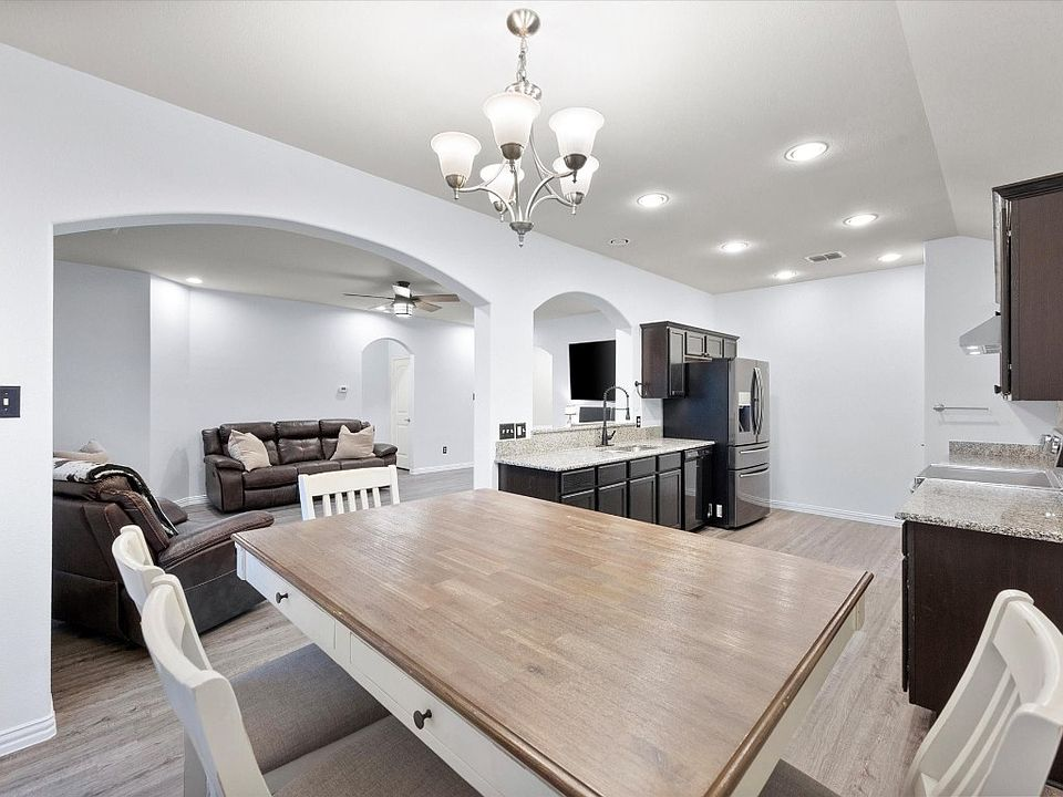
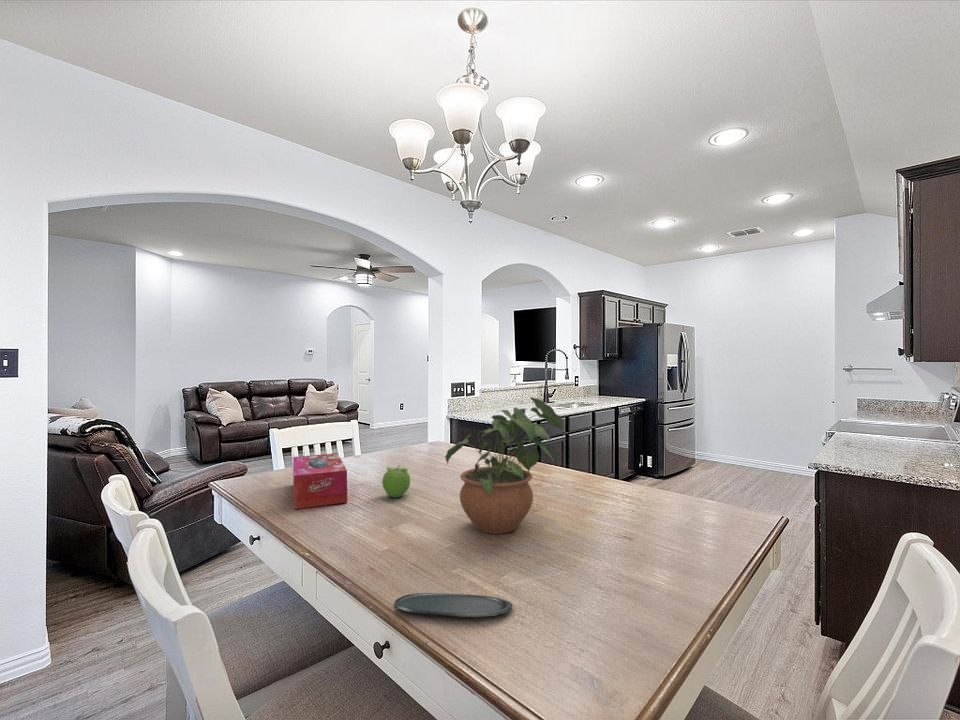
+ potted plant [444,396,565,535]
+ tissue box [292,452,348,510]
+ fruit [381,464,411,498]
+ oval tray [393,592,513,618]
